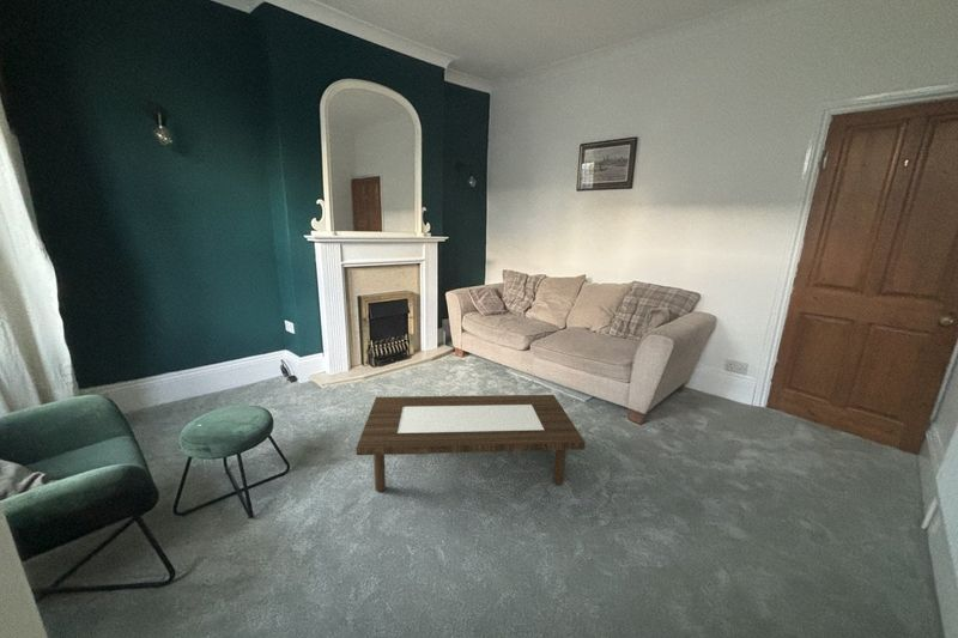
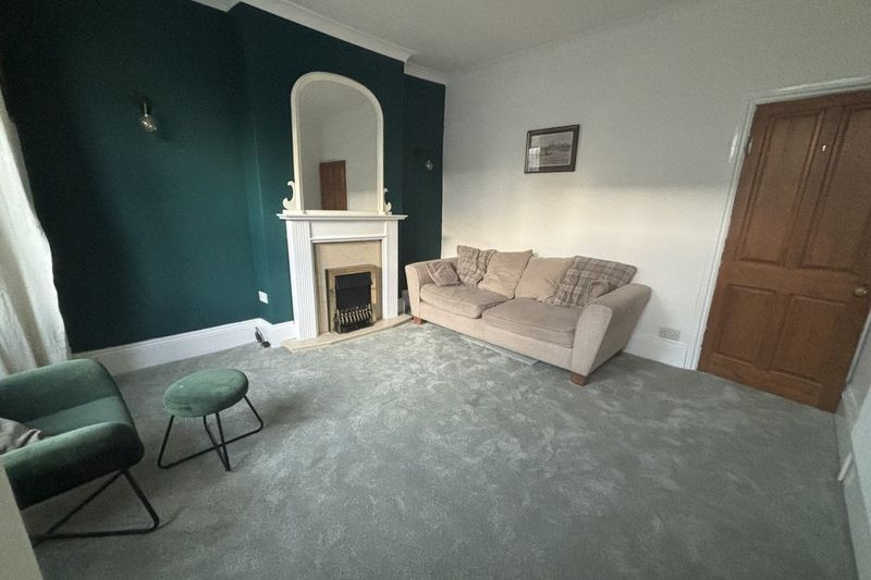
- coffee table [354,394,587,492]
